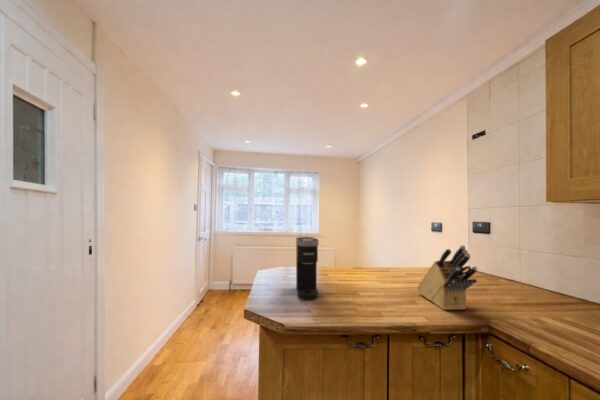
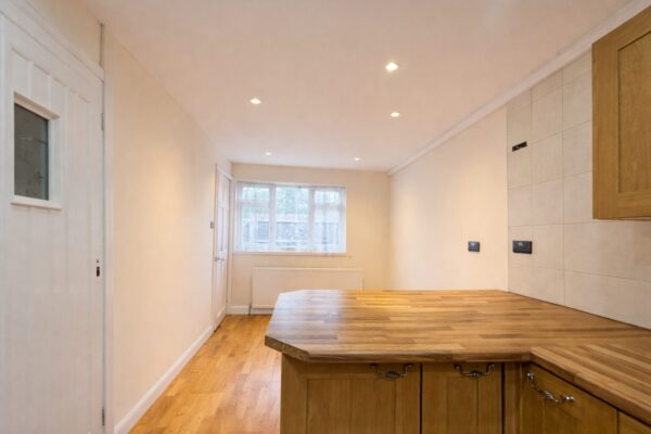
- knife block [416,244,478,311]
- coffee maker [295,236,320,301]
